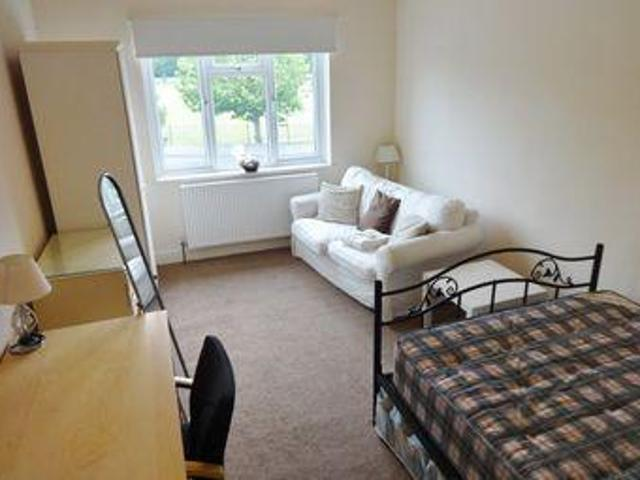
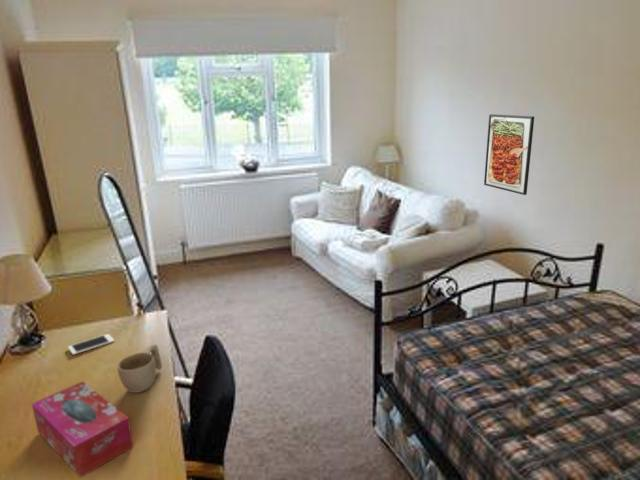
+ cup [116,344,163,394]
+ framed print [483,113,535,196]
+ cell phone [67,333,115,356]
+ tissue box [31,380,134,478]
